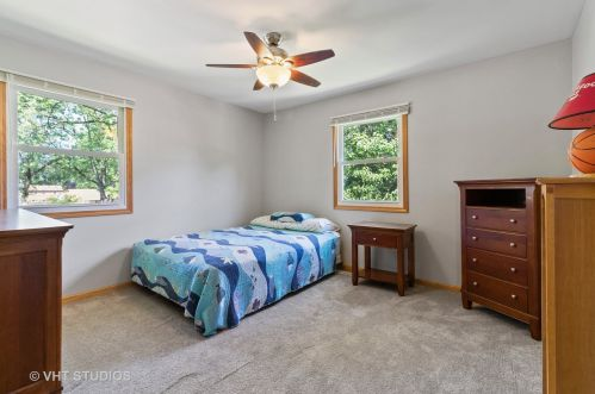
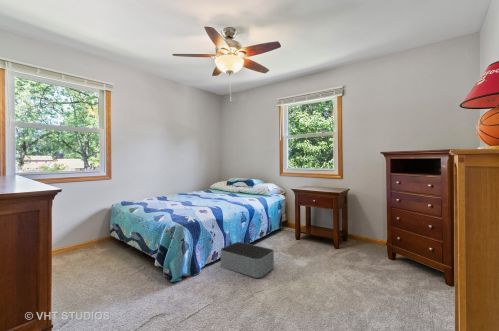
+ storage bin [220,241,275,279]
